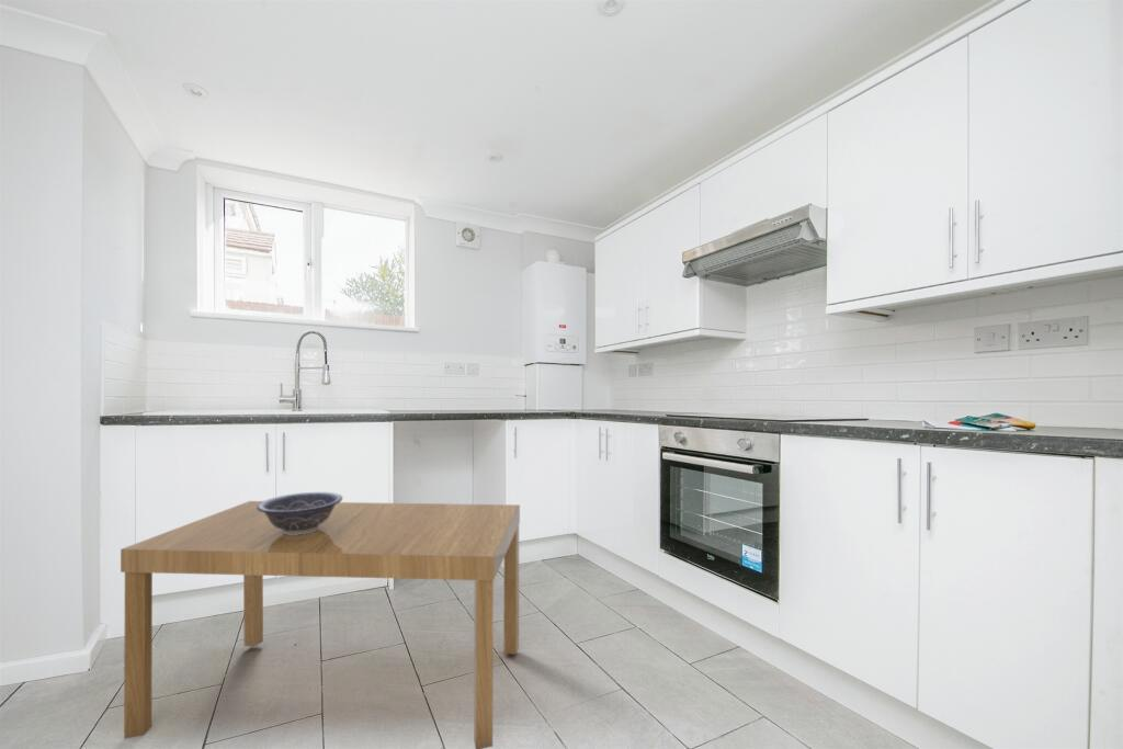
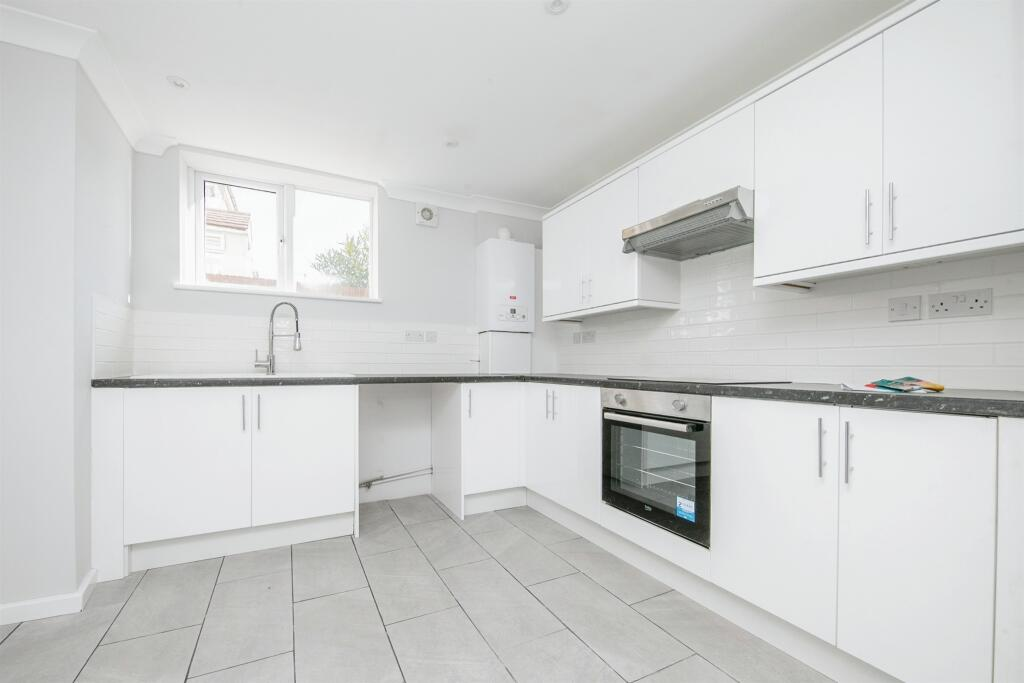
- decorative bowl [257,491,343,535]
- dining table [120,500,521,749]
